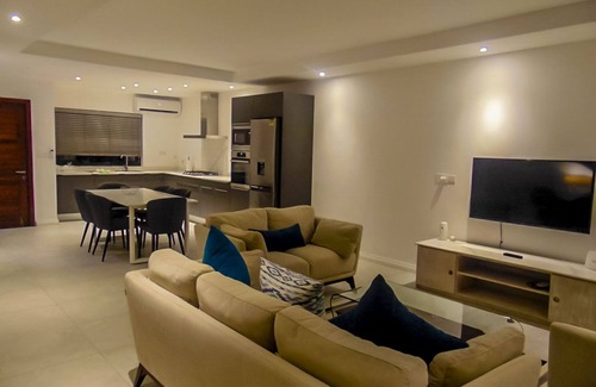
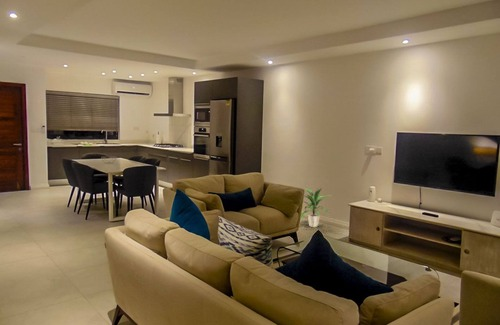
+ indoor plant [300,187,331,228]
